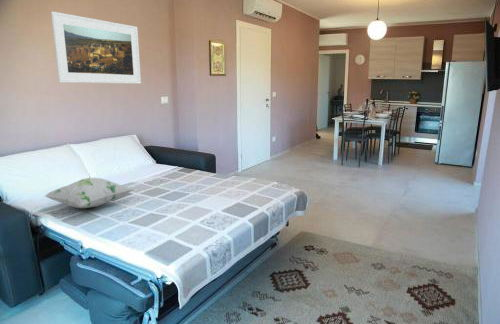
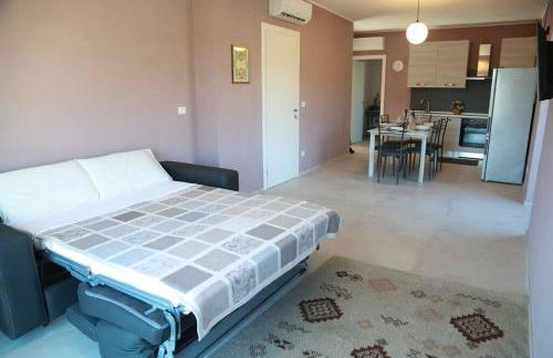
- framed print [50,10,142,85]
- decorative pillow [44,177,136,209]
